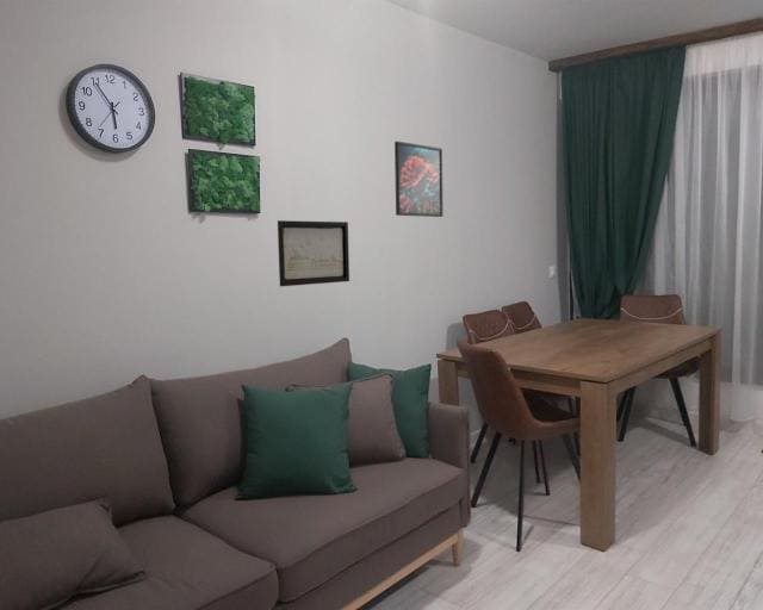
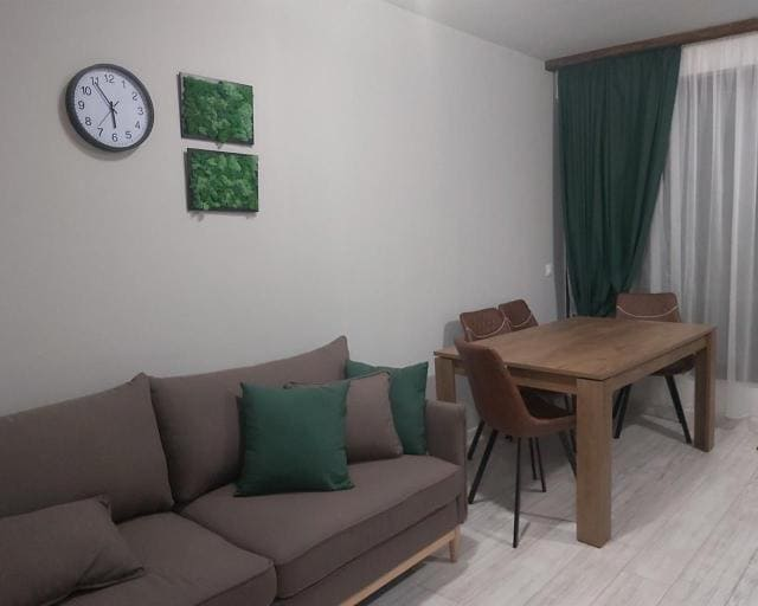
- wall art [277,219,351,287]
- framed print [393,141,445,218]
